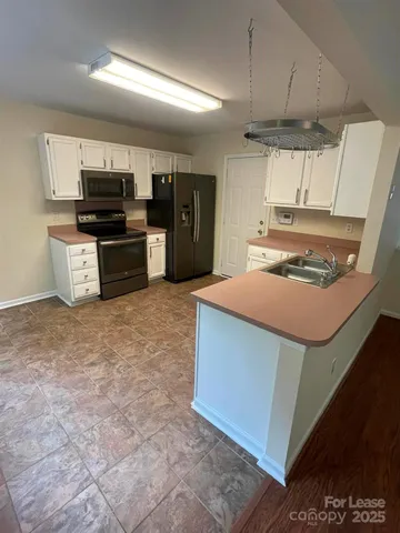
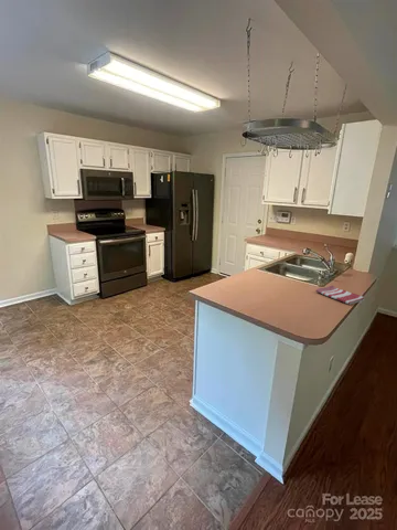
+ dish towel [315,285,365,306]
